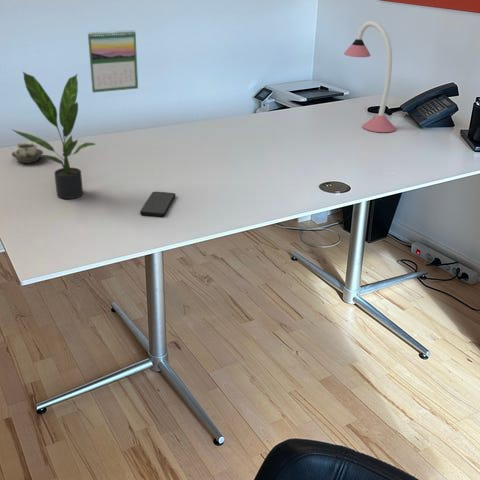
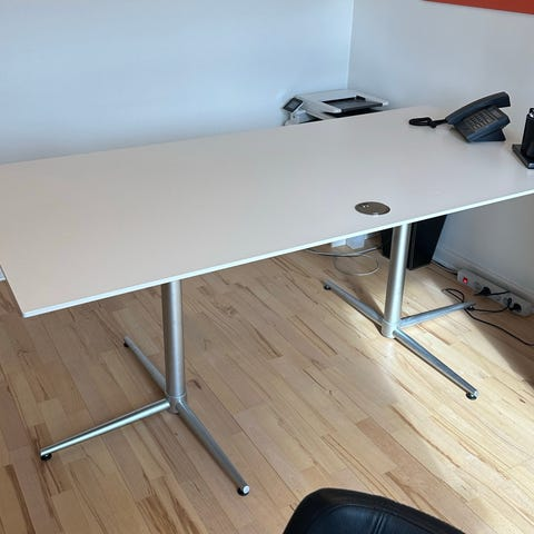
- cup [11,141,44,164]
- smartphone [139,191,176,217]
- calendar [87,29,139,94]
- potted plant [12,71,96,200]
- desk lamp [343,20,397,133]
